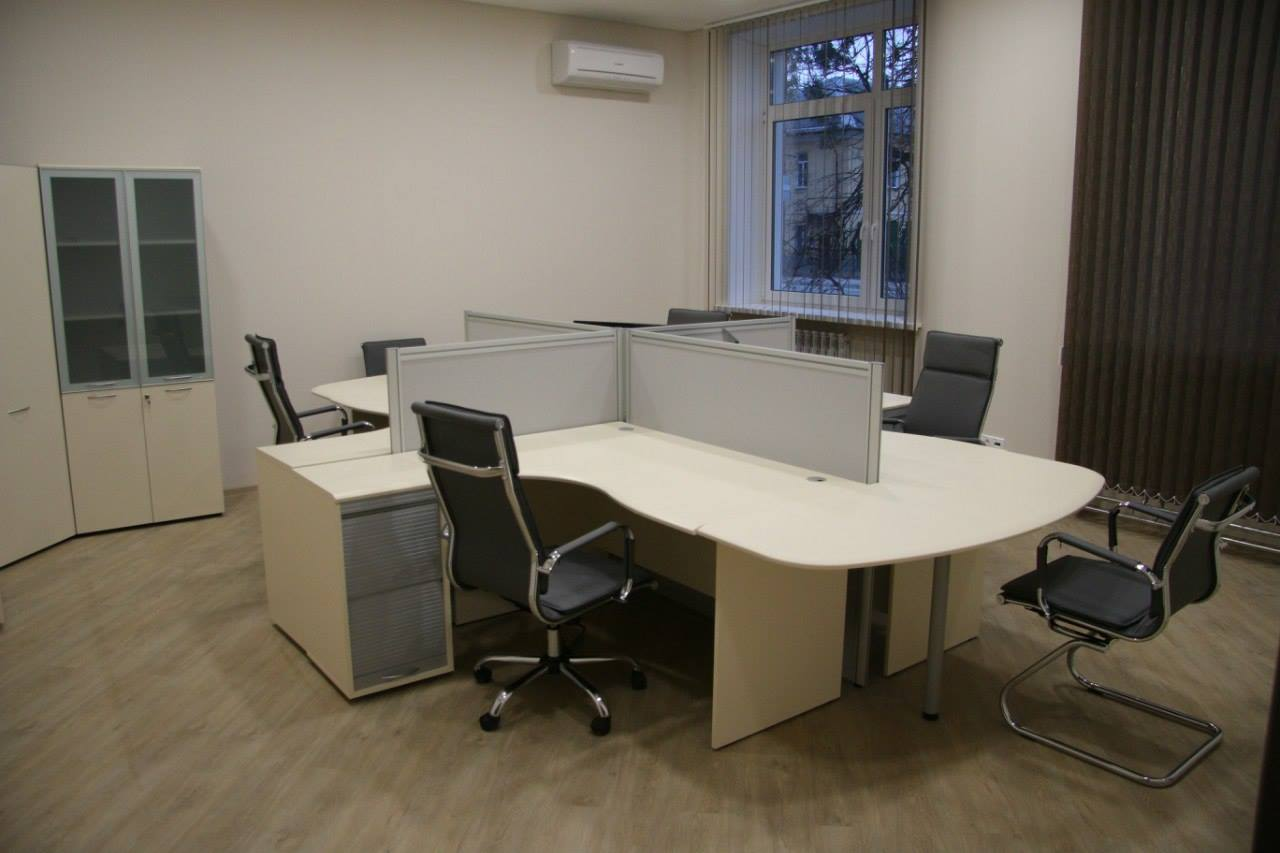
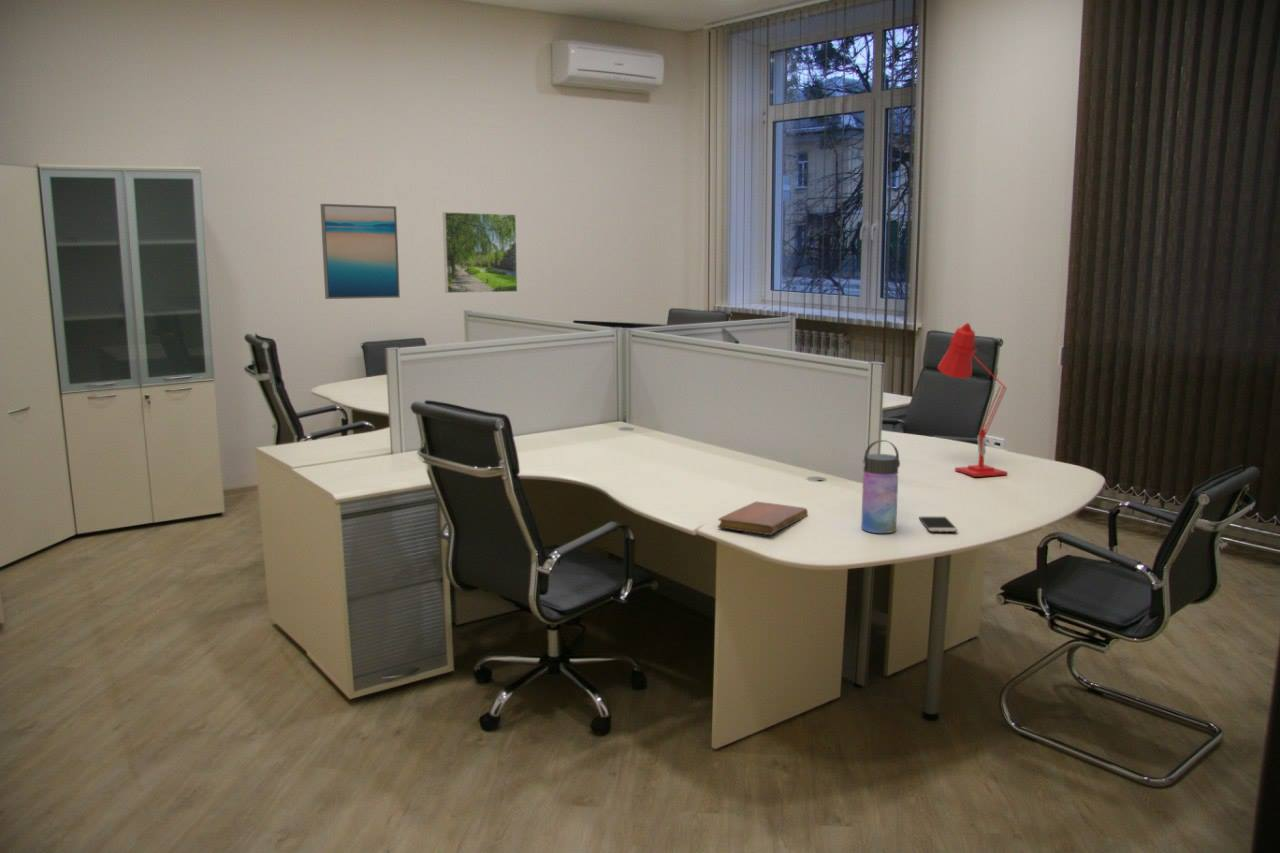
+ water bottle [860,439,901,534]
+ notebook [717,501,809,536]
+ smartphone [918,515,958,533]
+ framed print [442,211,519,294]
+ desk lamp [937,322,1008,478]
+ wall art [319,203,401,300]
